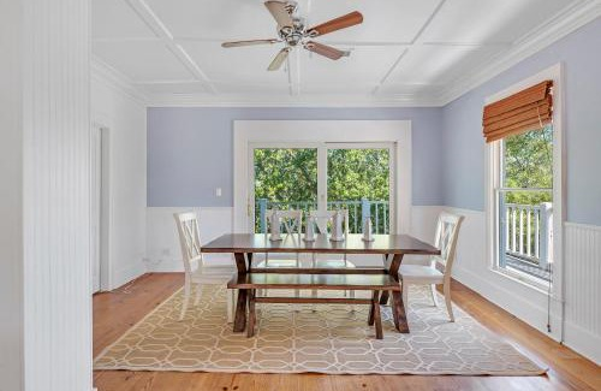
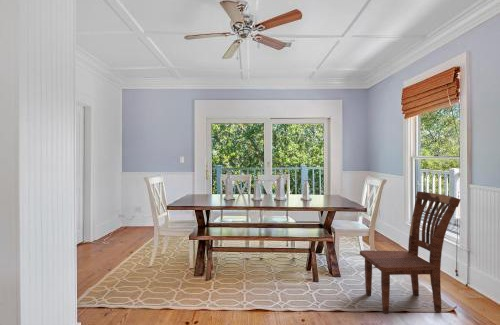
+ dining chair [359,190,462,315]
